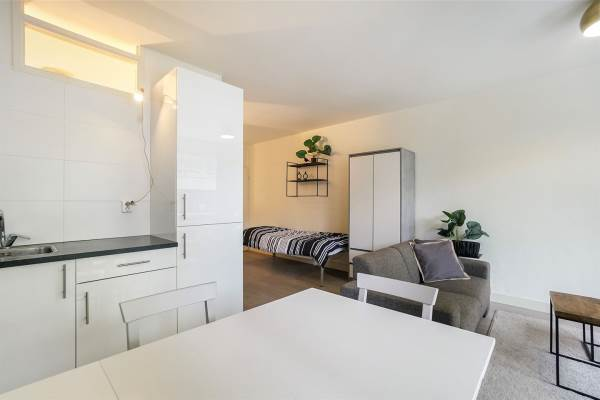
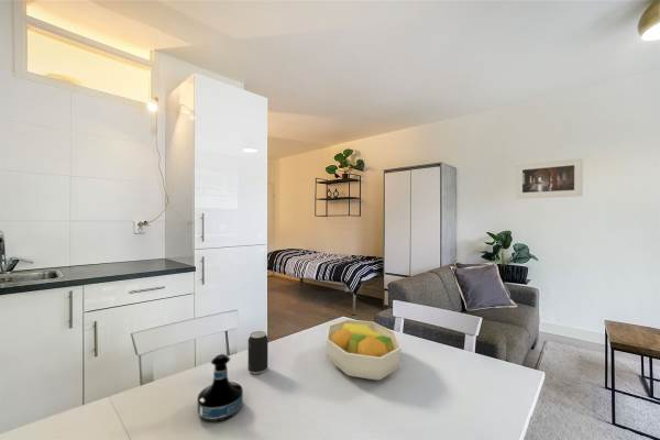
+ beverage can [246,330,268,375]
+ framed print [515,157,584,200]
+ fruit bowl [324,318,403,381]
+ tequila bottle [196,353,244,424]
